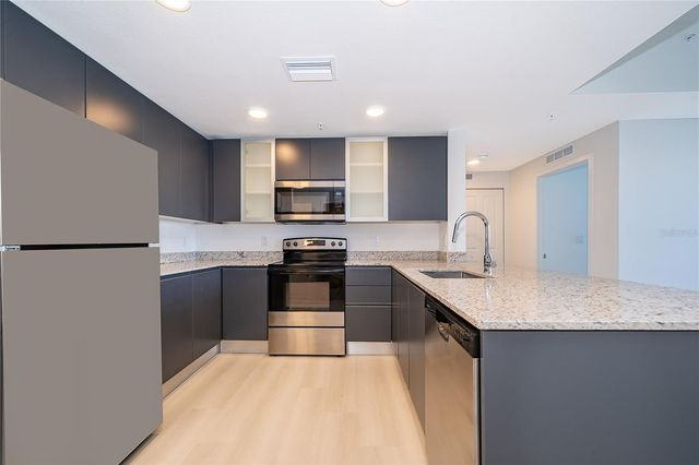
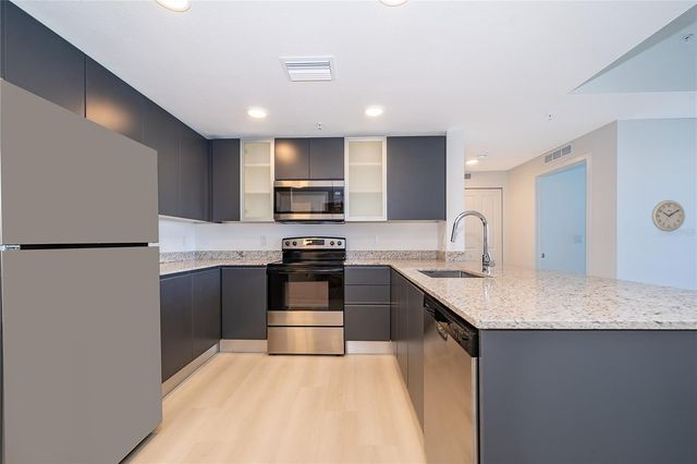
+ wall clock [650,199,686,232]
